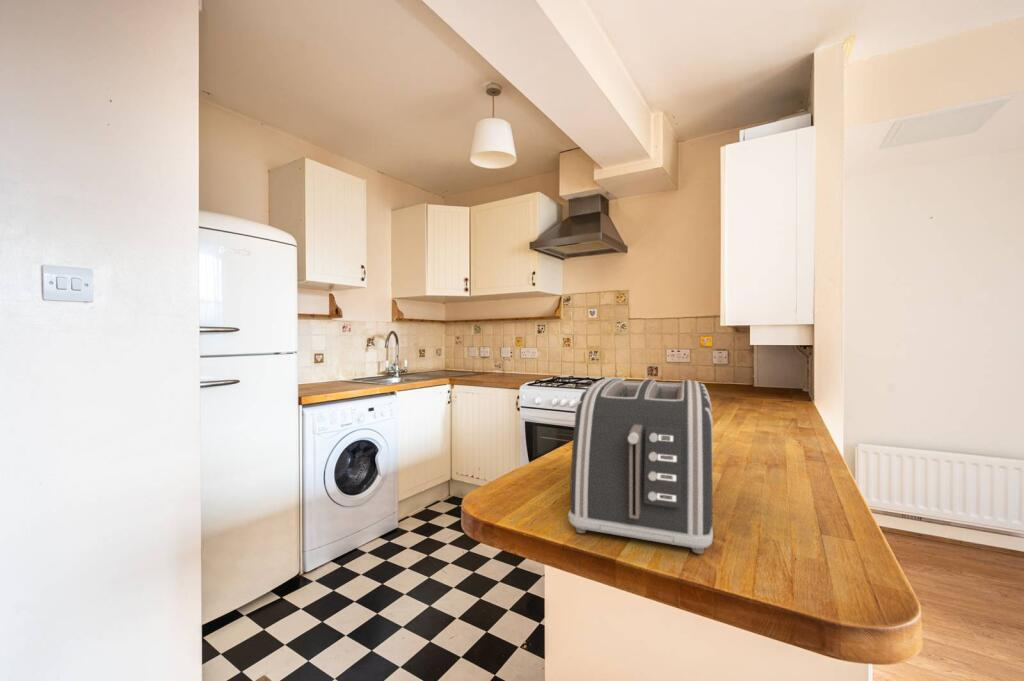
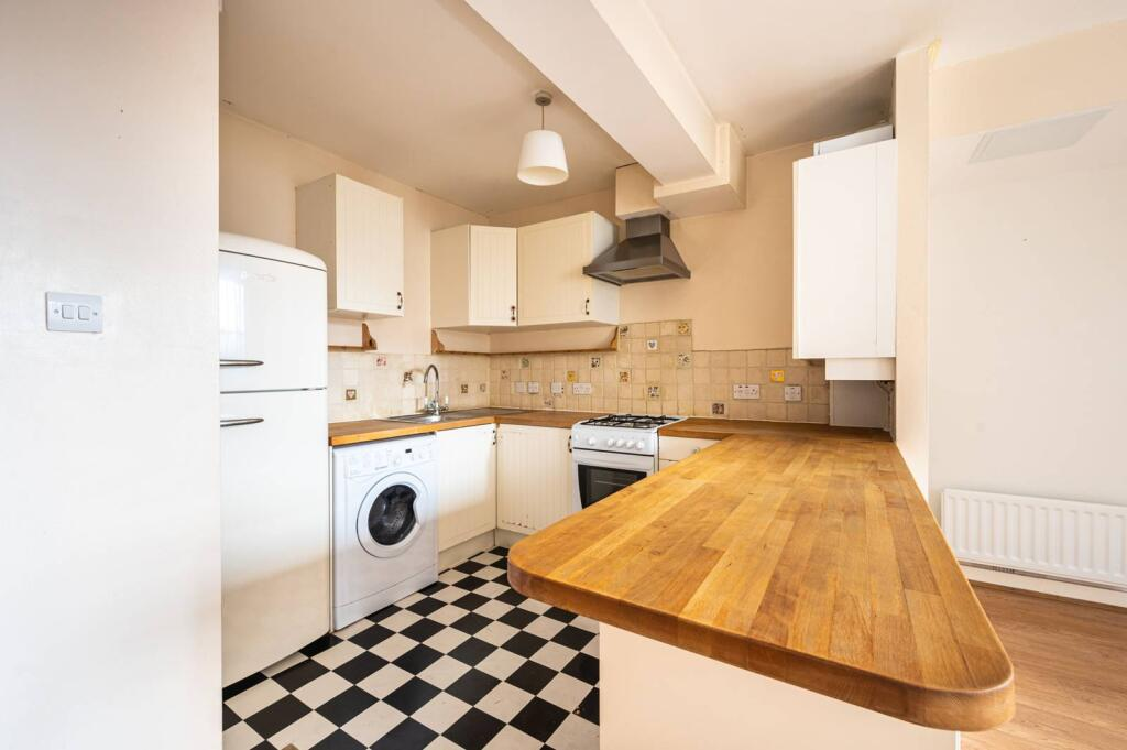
- toaster [567,376,714,555]
